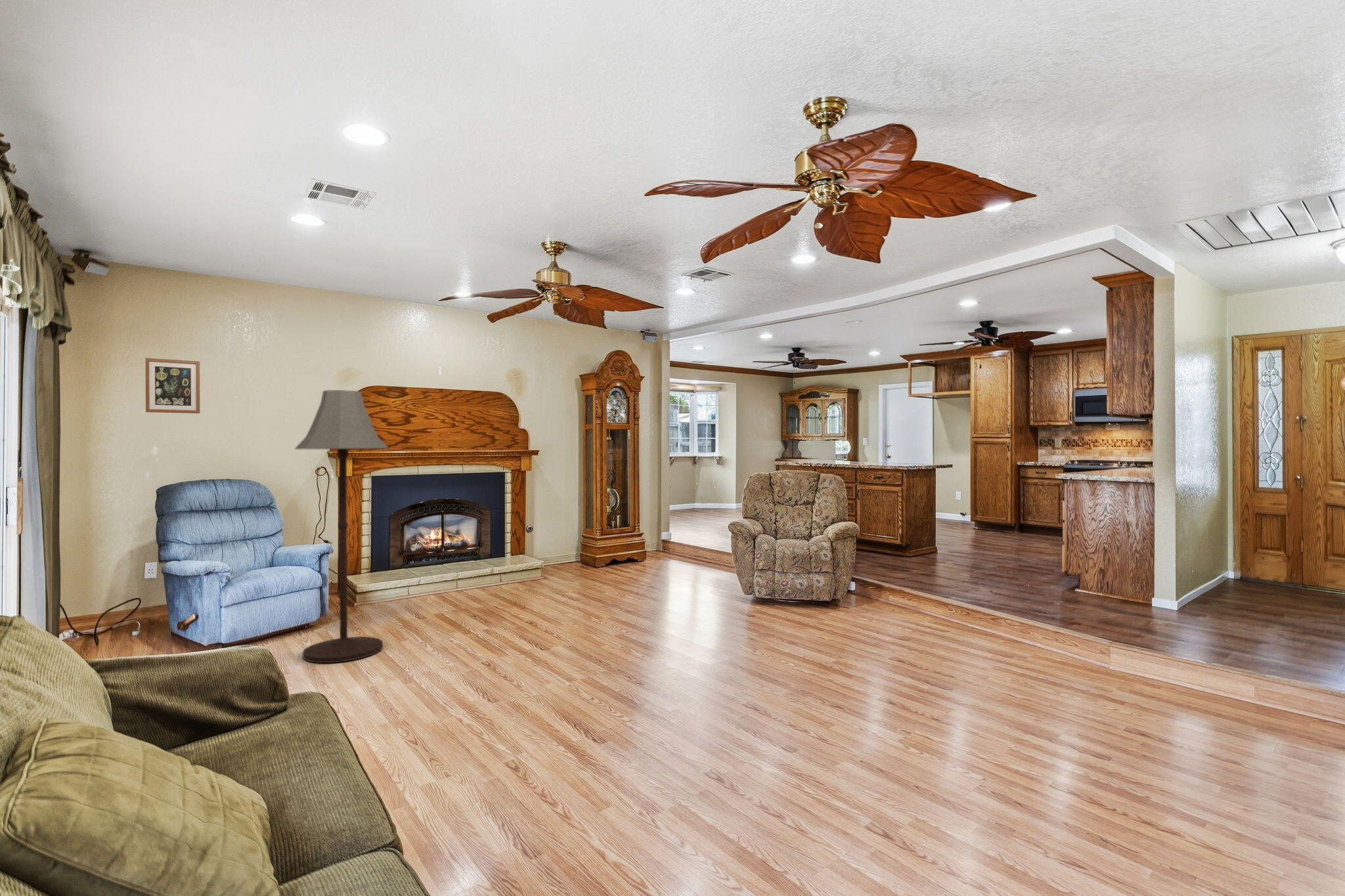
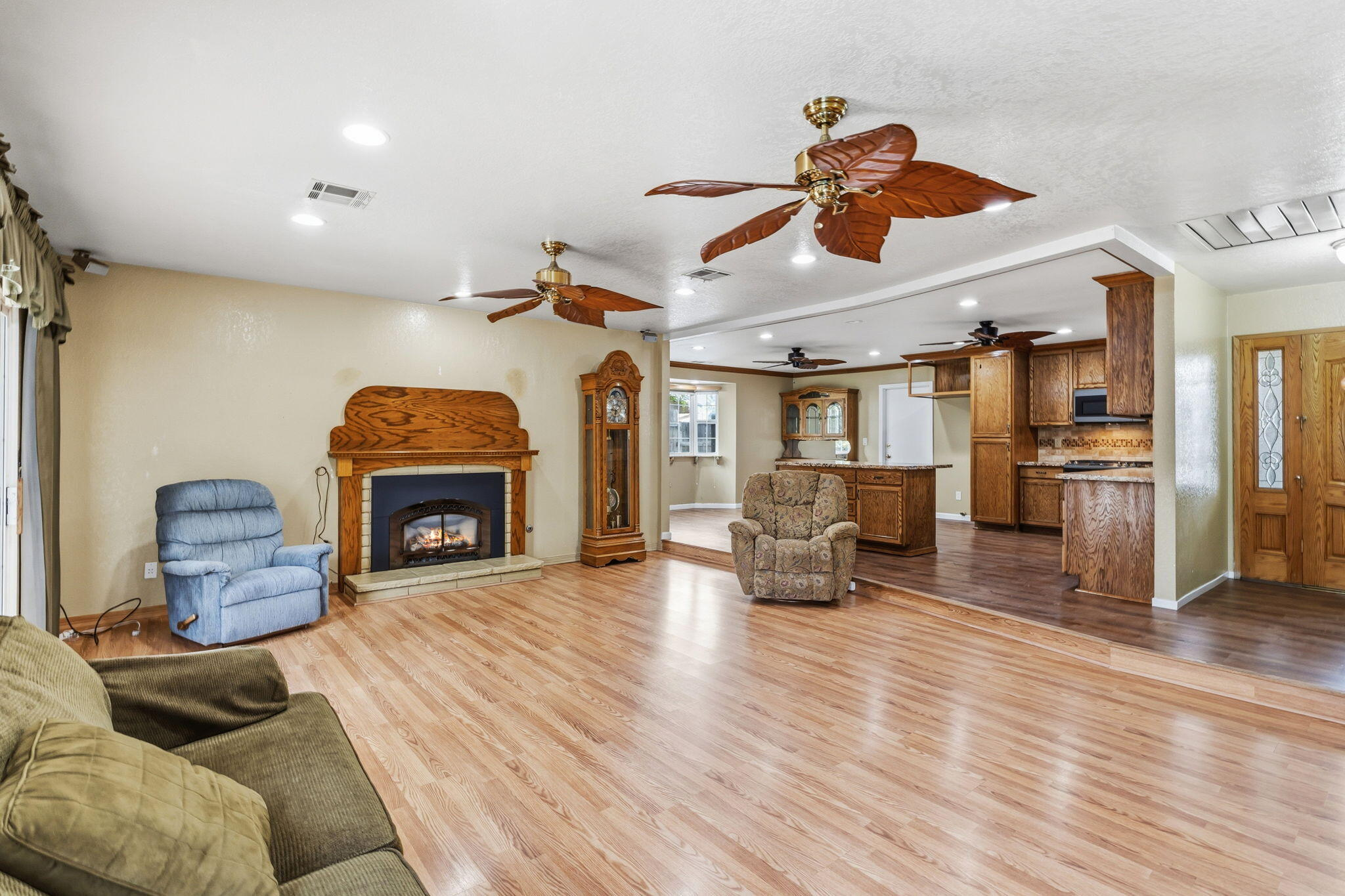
- floor lamp [294,389,389,664]
- wall art [145,358,200,414]
